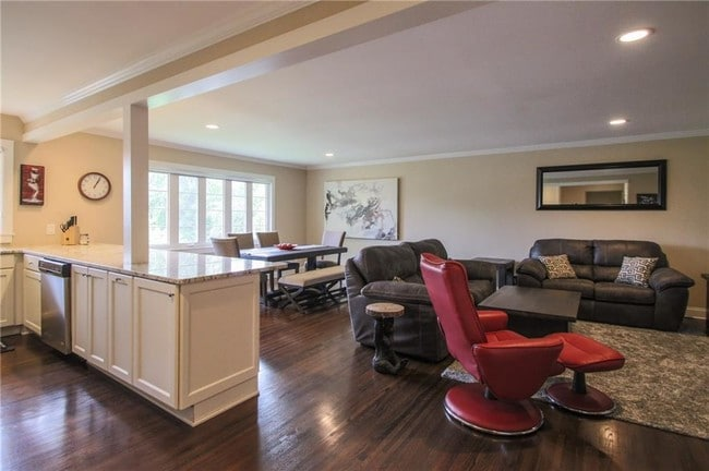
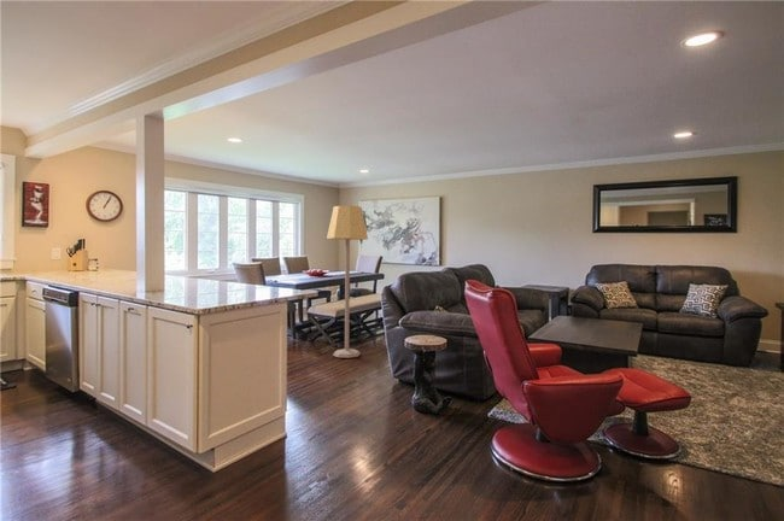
+ lamp [326,204,369,359]
